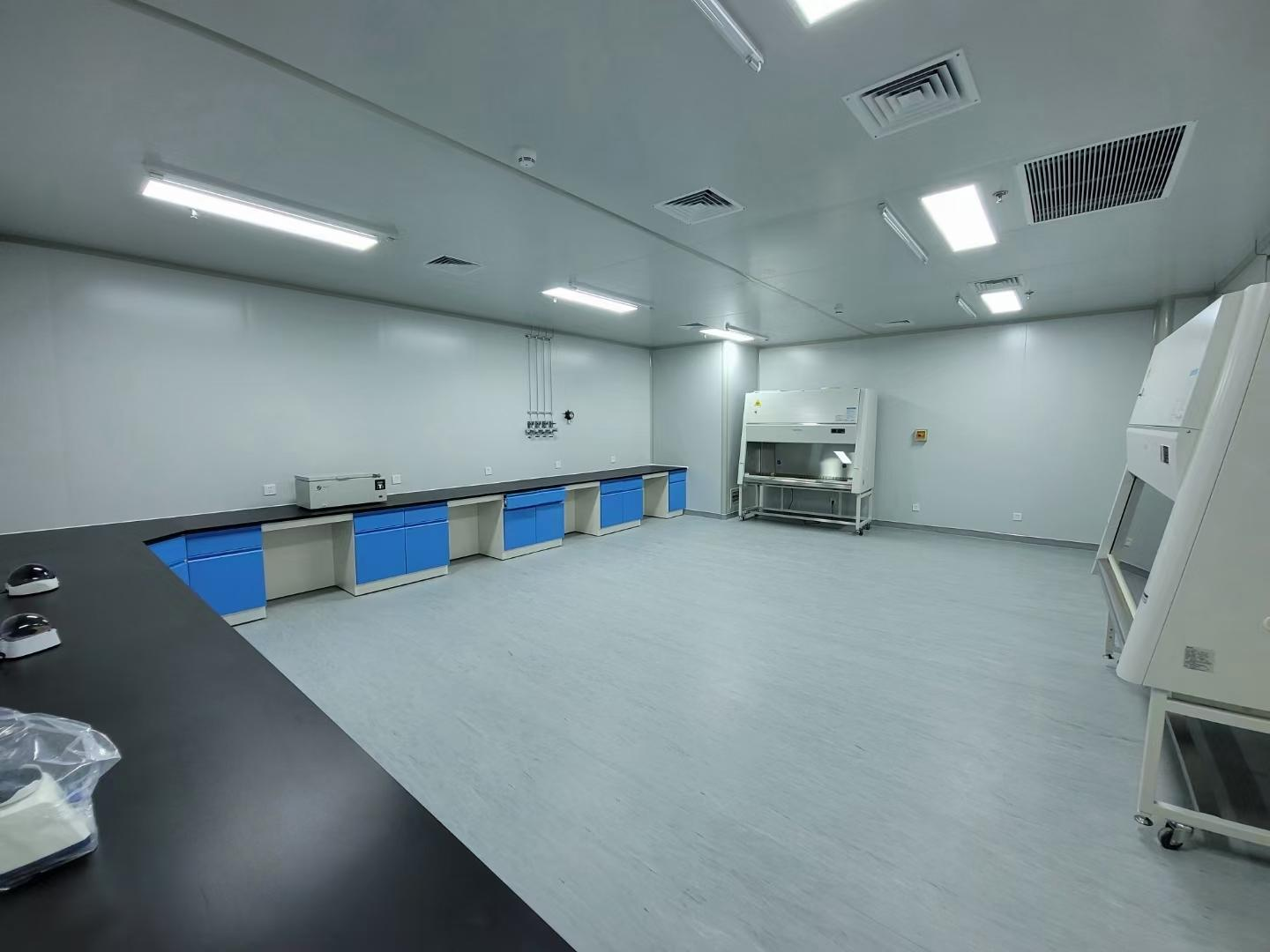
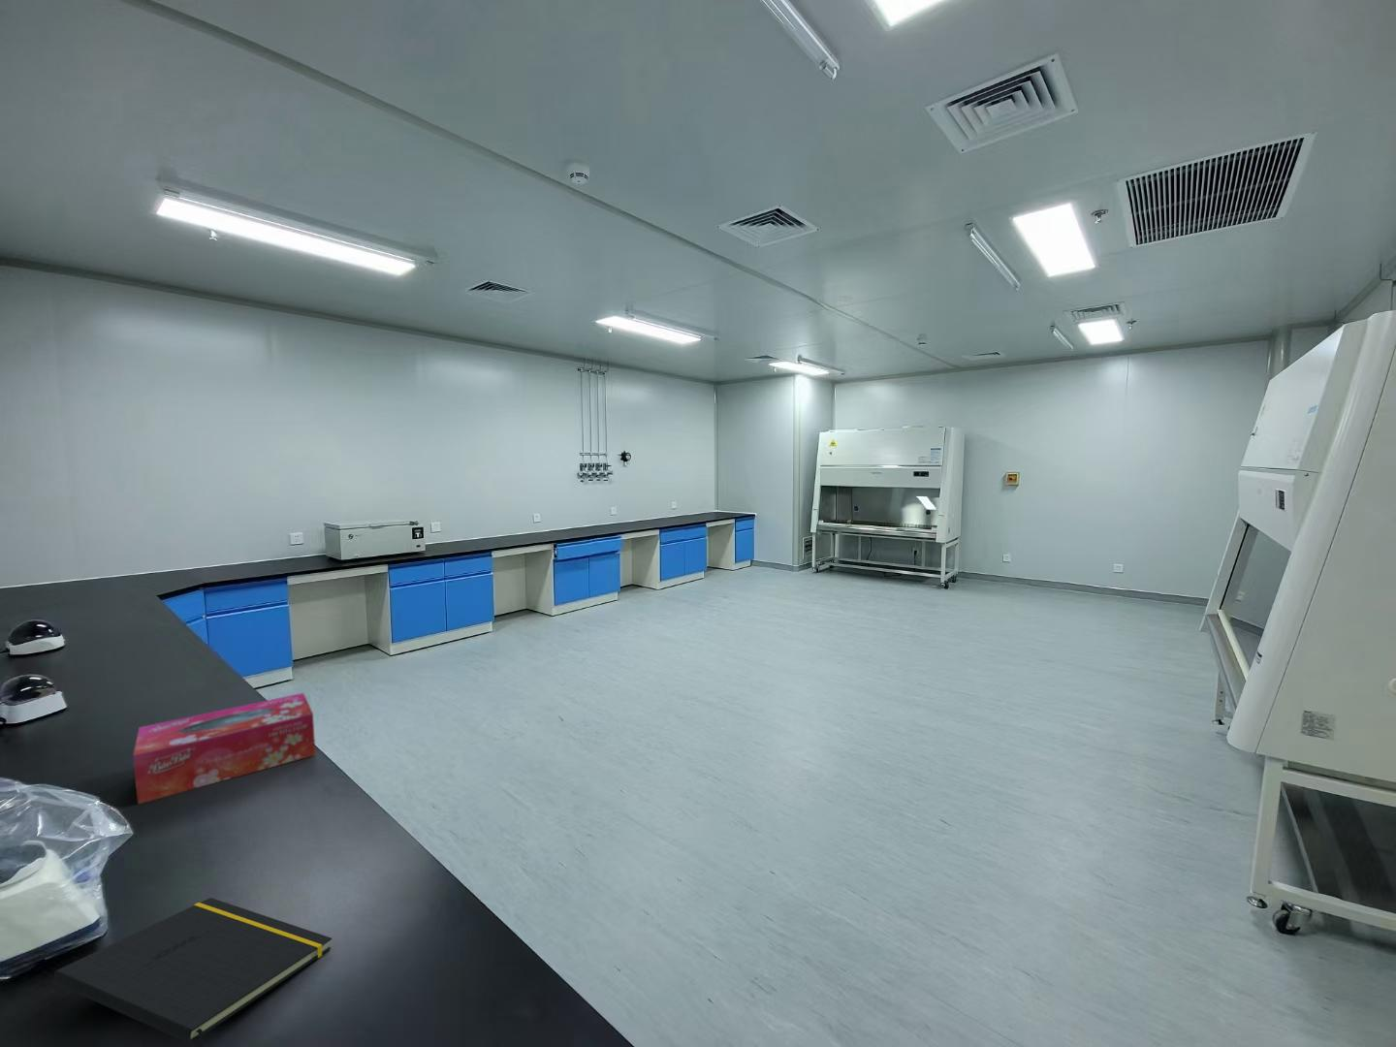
+ tissue box [132,692,317,805]
+ notepad [53,896,333,1047]
